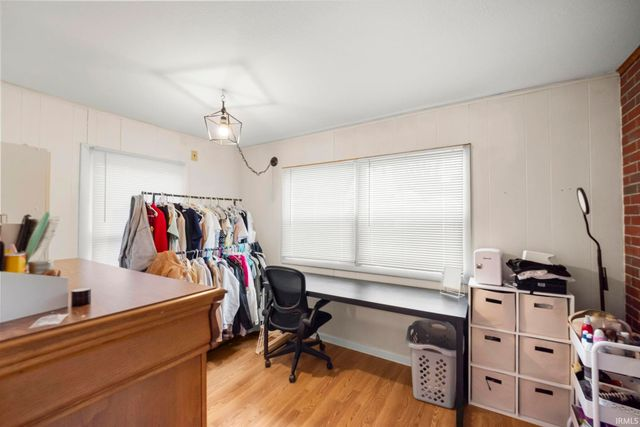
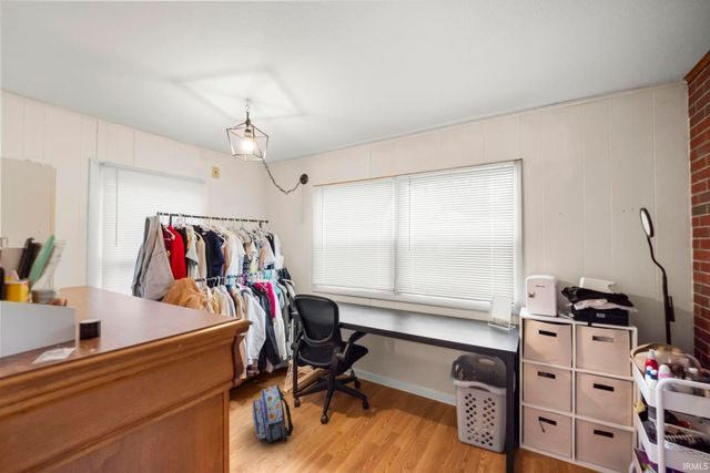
+ backpack [252,383,294,444]
